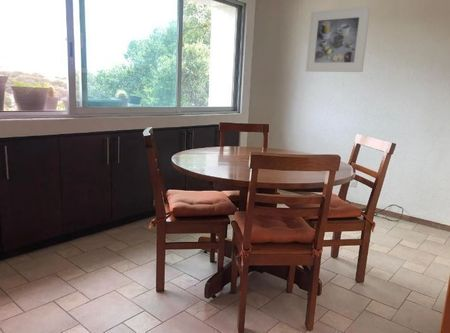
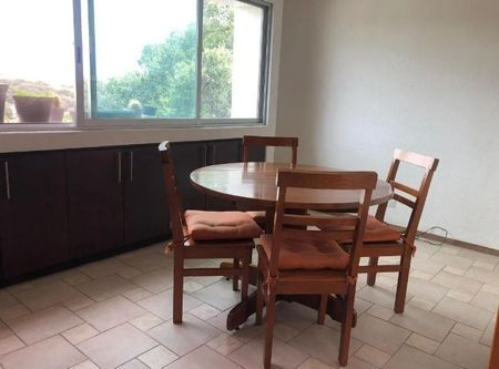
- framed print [305,5,371,73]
